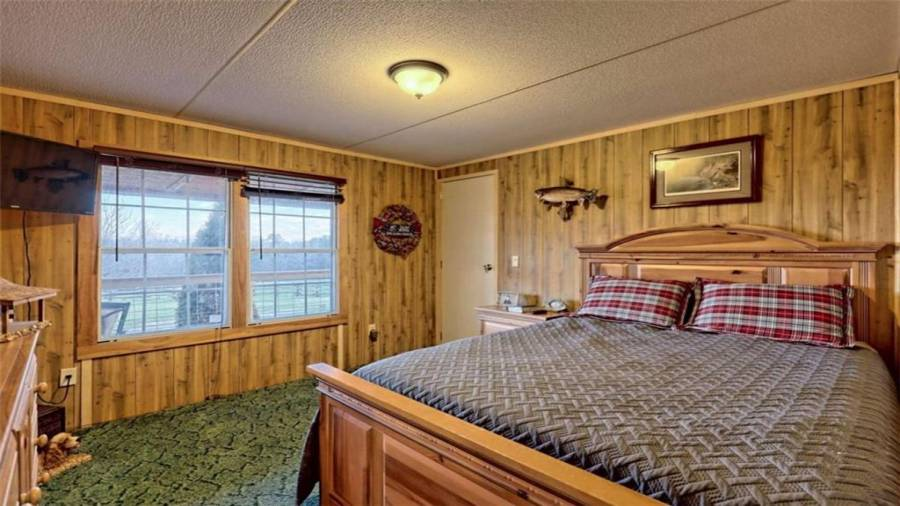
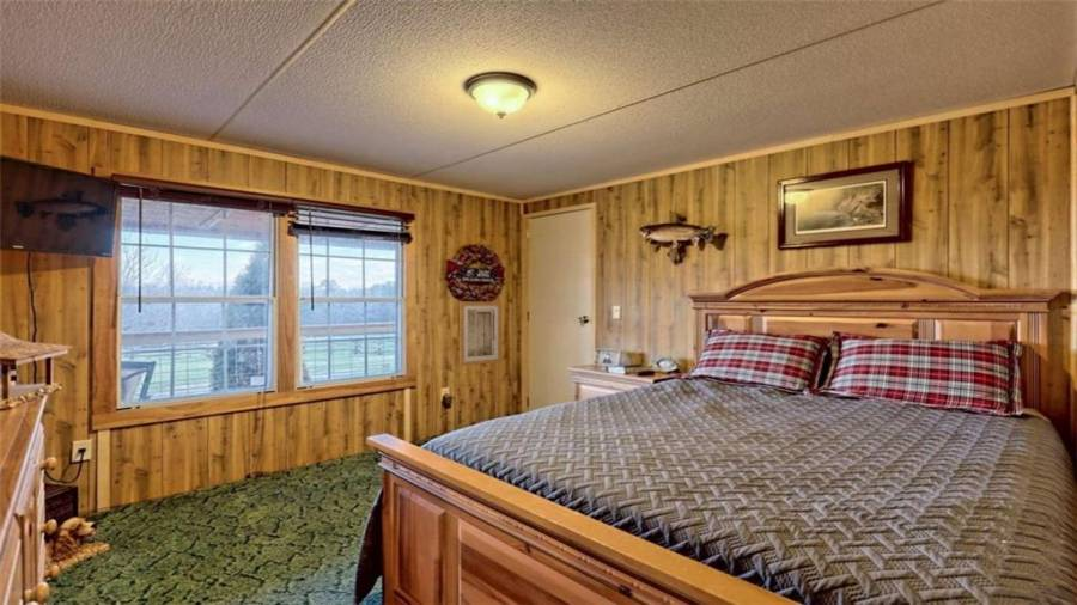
+ wall art [458,300,503,367]
